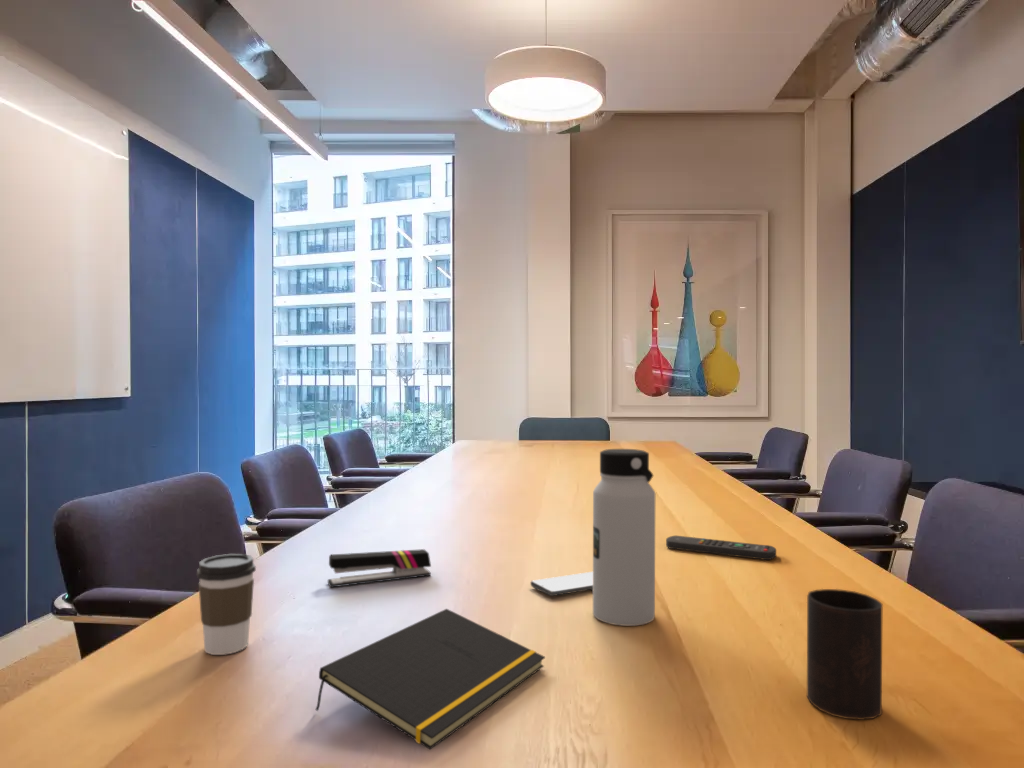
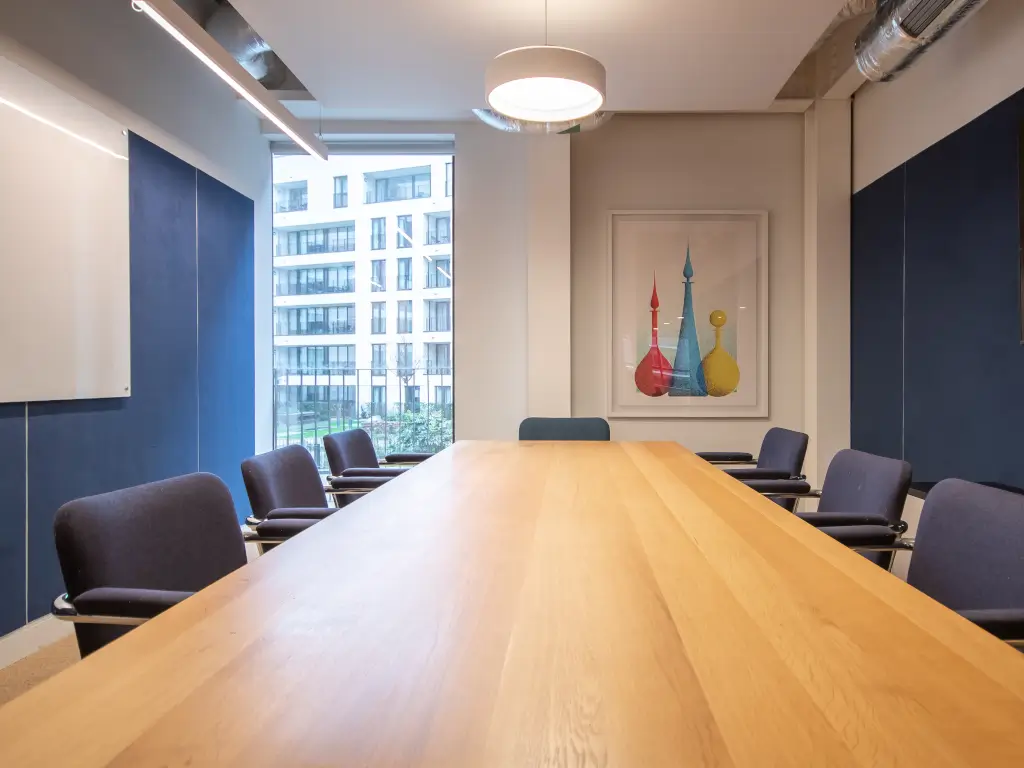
- stapler [327,548,432,588]
- cup [806,588,884,721]
- notepad [315,608,546,750]
- water bottle [592,448,656,627]
- remote control [665,535,777,561]
- coffee cup [196,553,257,656]
- smartphone [529,571,593,597]
